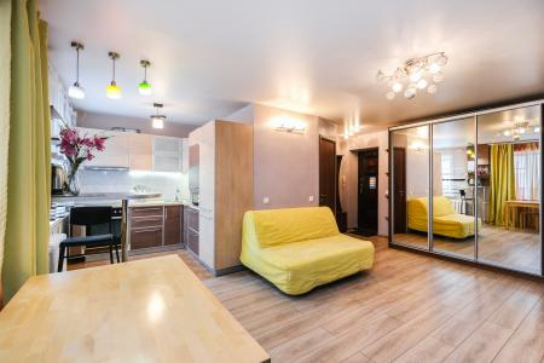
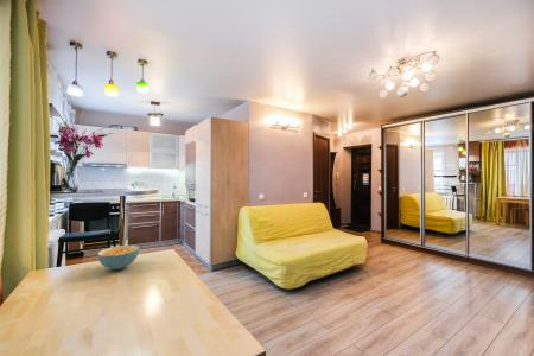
+ cereal bowl [97,244,140,271]
